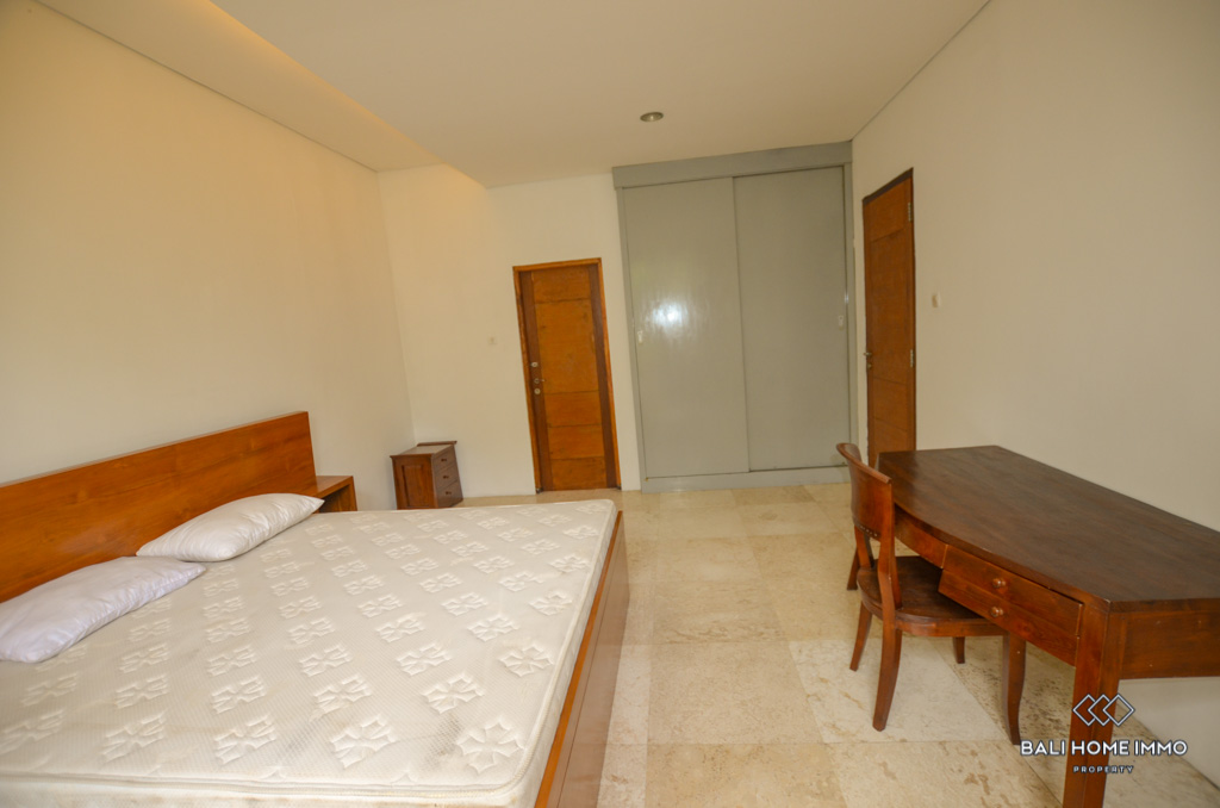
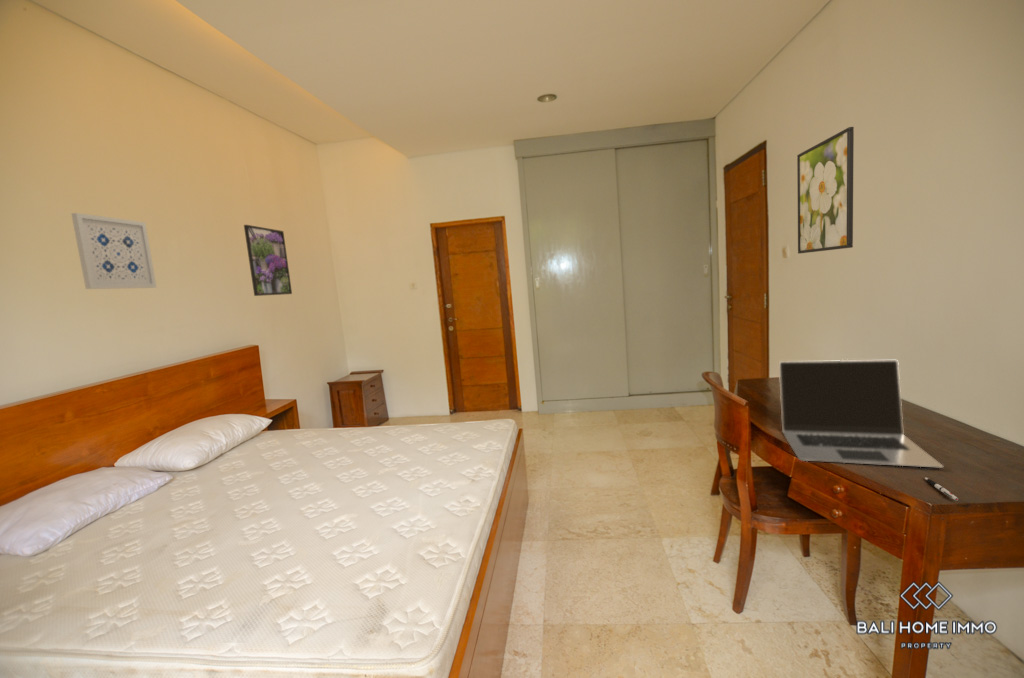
+ pen [924,477,959,501]
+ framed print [243,224,293,297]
+ laptop [778,359,944,469]
+ wall art [70,212,158,290]
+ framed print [796,126,855,254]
